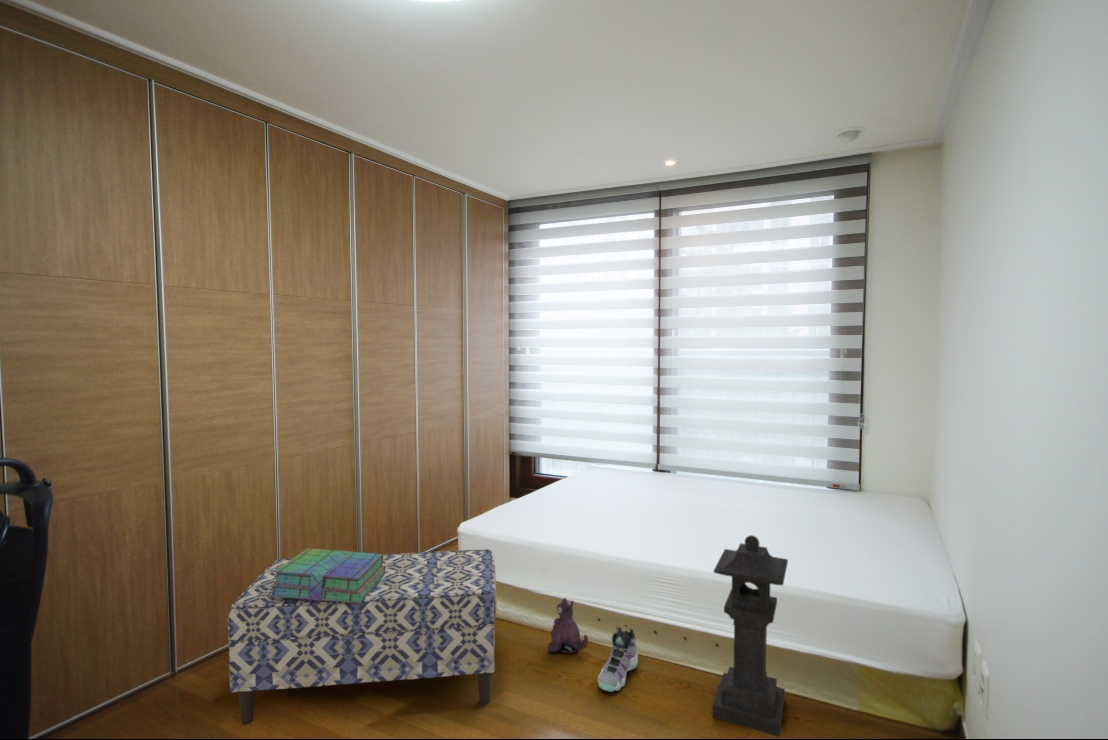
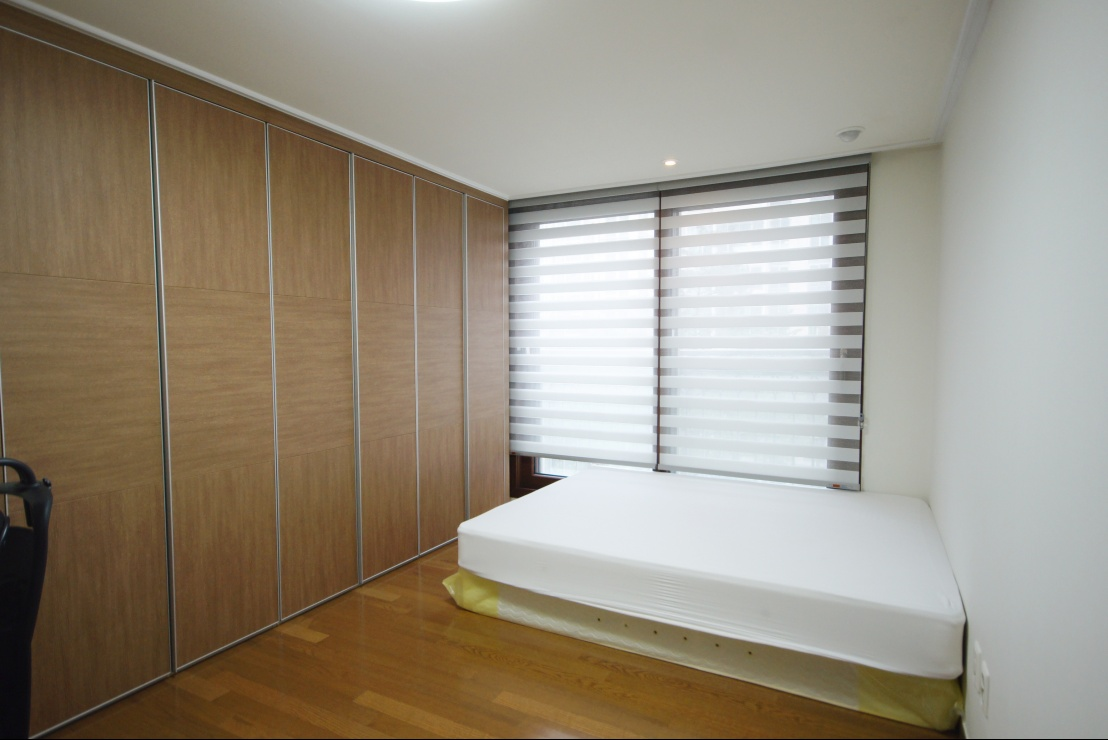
- sneaker [597,625,639,693]
- stack of books [270,547,385,603]
- stone lantern [711,534,789,738]
- bench [227,549,498,726]
- plush toy [546,597,589,654]
